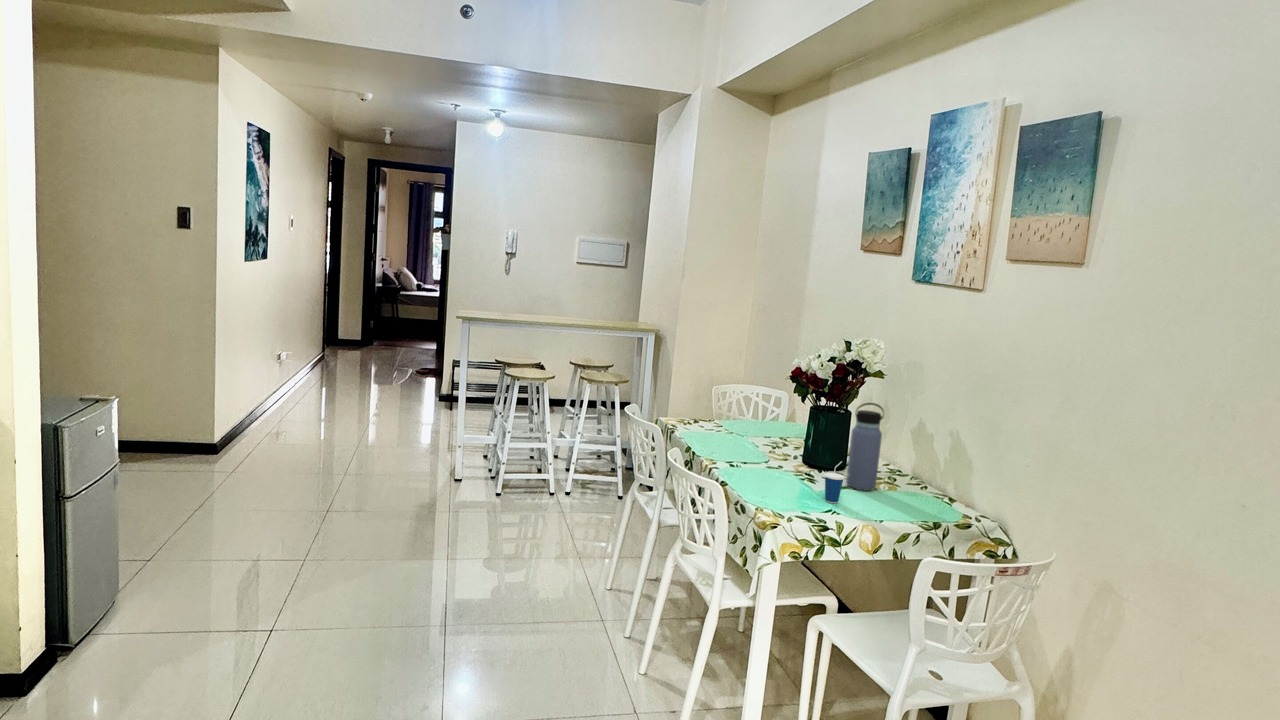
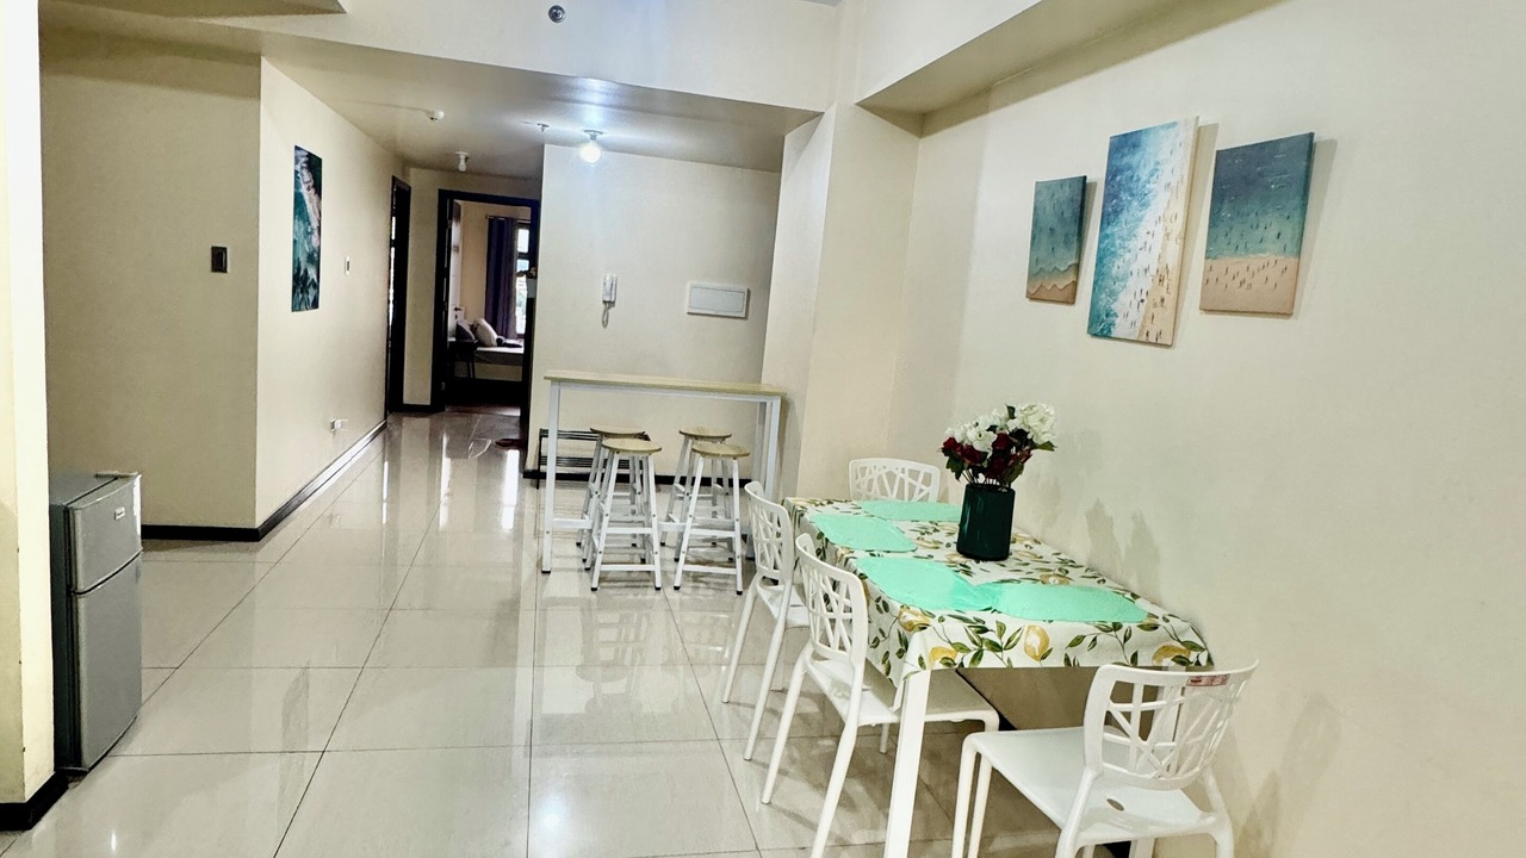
- cup [824,461,845,504]
- water bottle [845,402,885,492]
